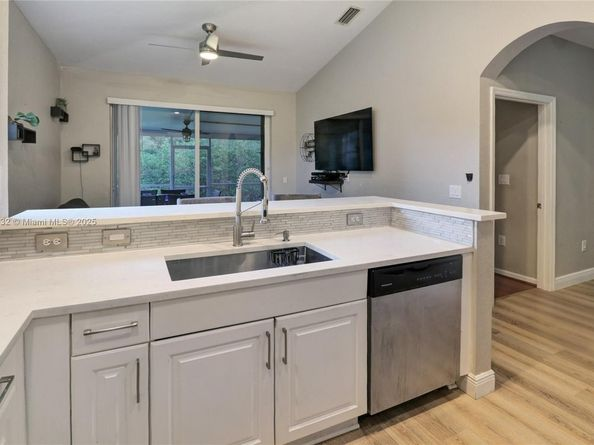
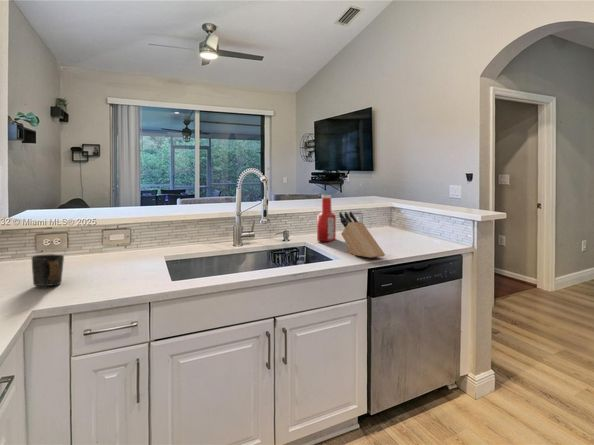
+ knife block [338,211,386,258]
+ soap bottle [316,194,337,242]
+ mug [31,253,65,288]
